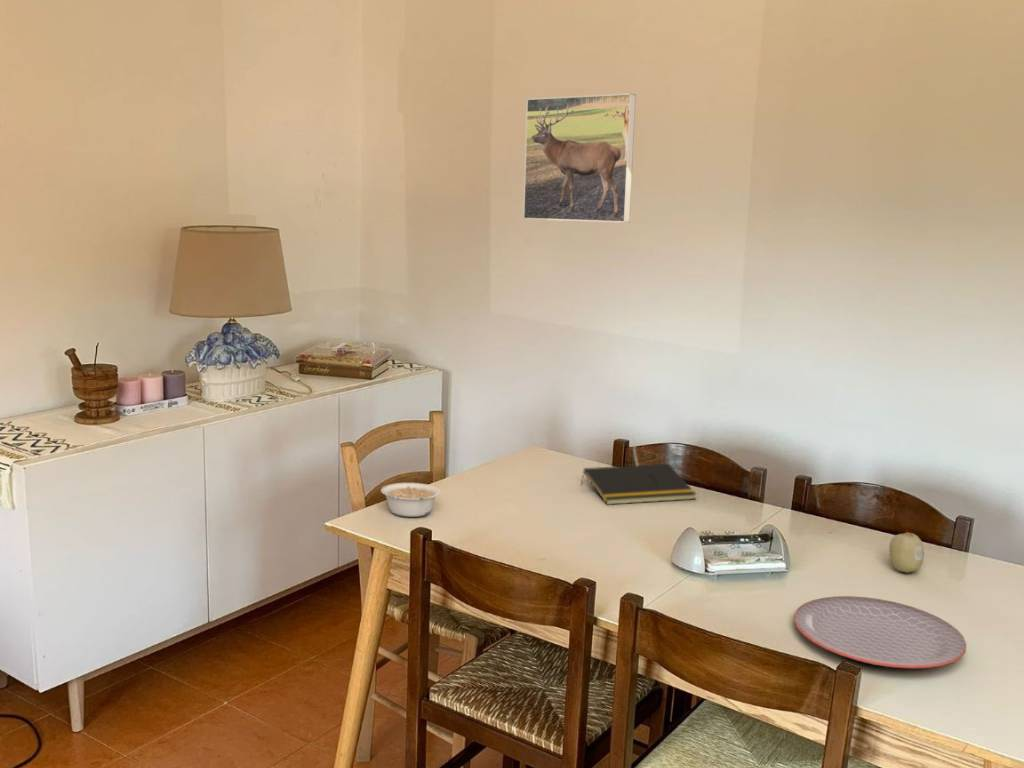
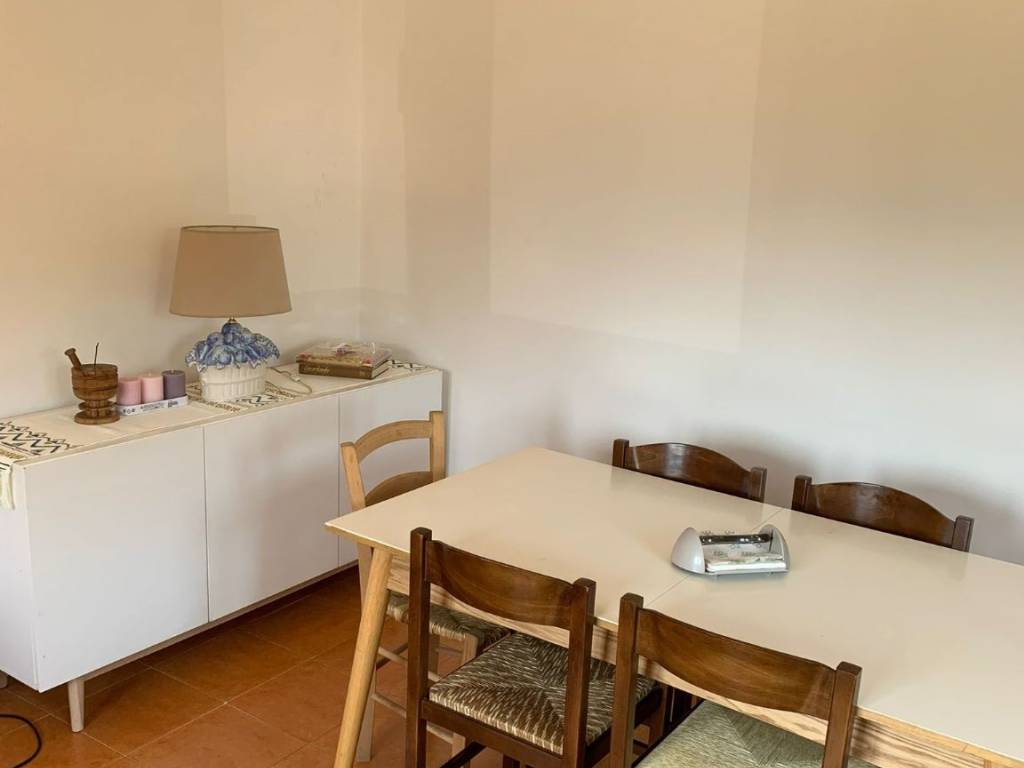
- legume [380,482,442,518]
- notepad [580,463,698,506]
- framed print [522,92,637,224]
- fruit [888,532,925,574]
- plate [793,595,967,669]
